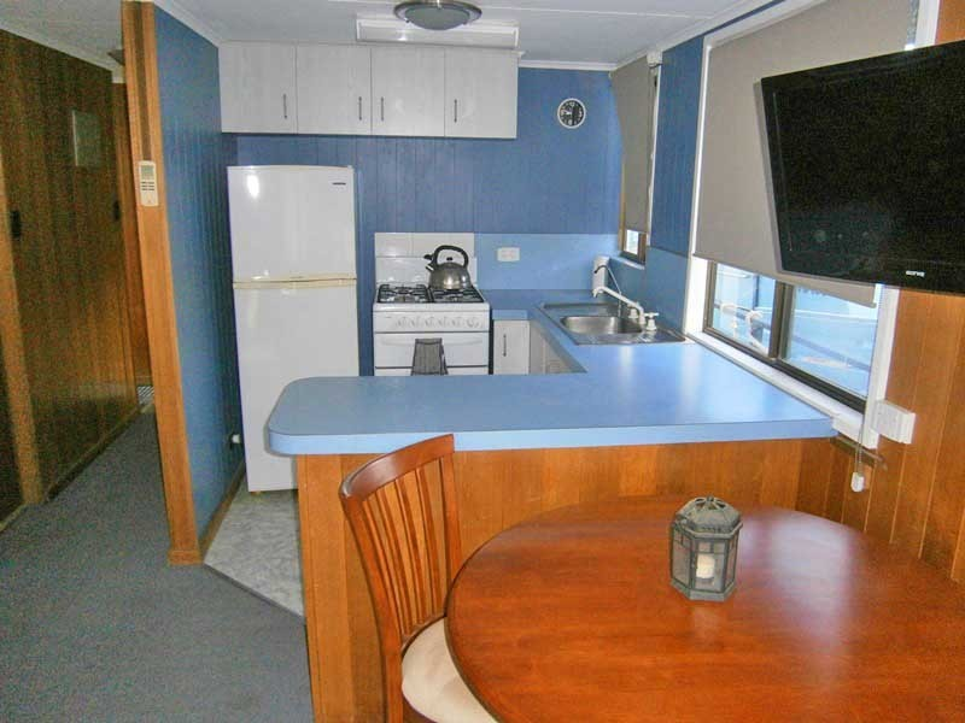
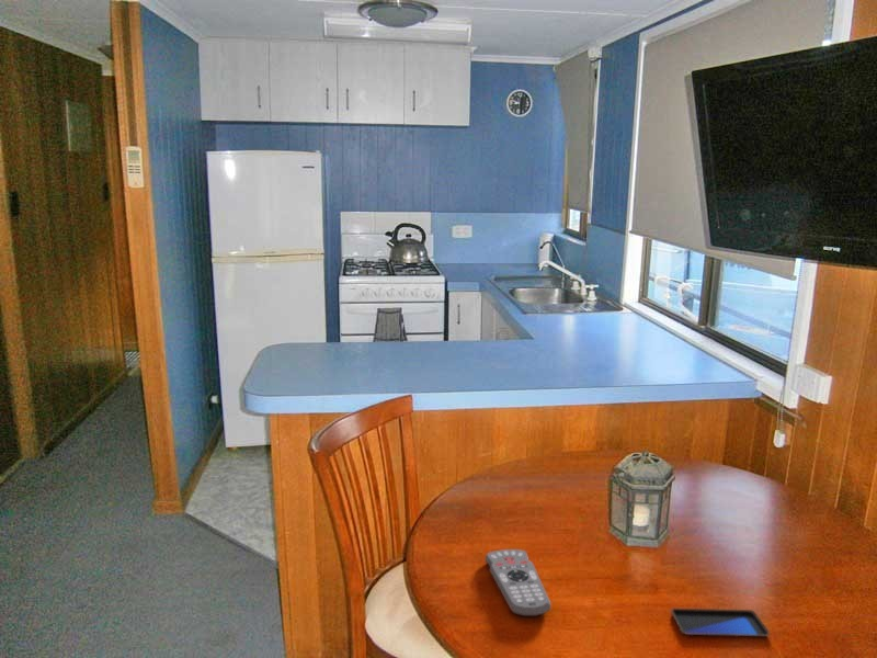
+ smartphone [670,608,771,637]
+ remote control [485,548,551,617]
